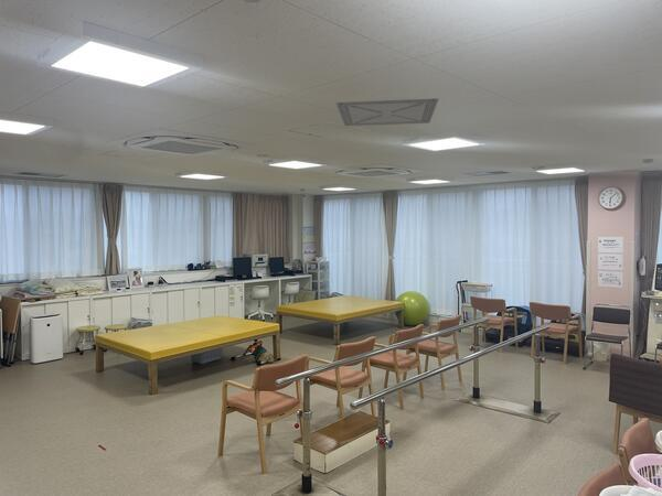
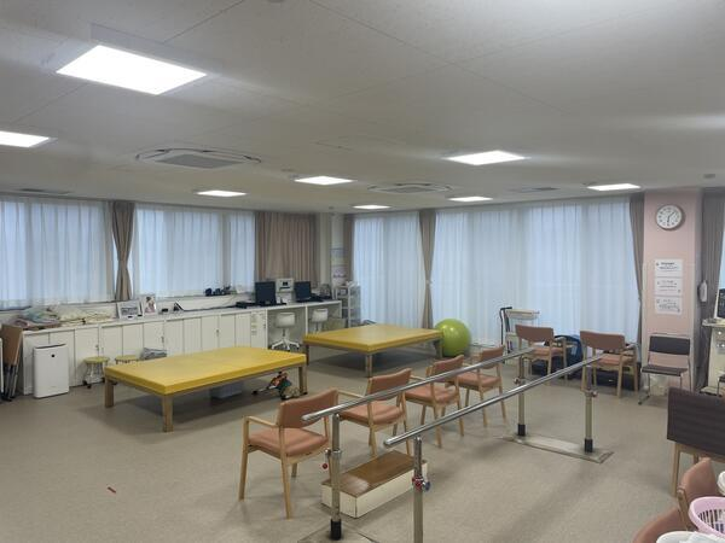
- ceiling vent [334,97,440,127]
